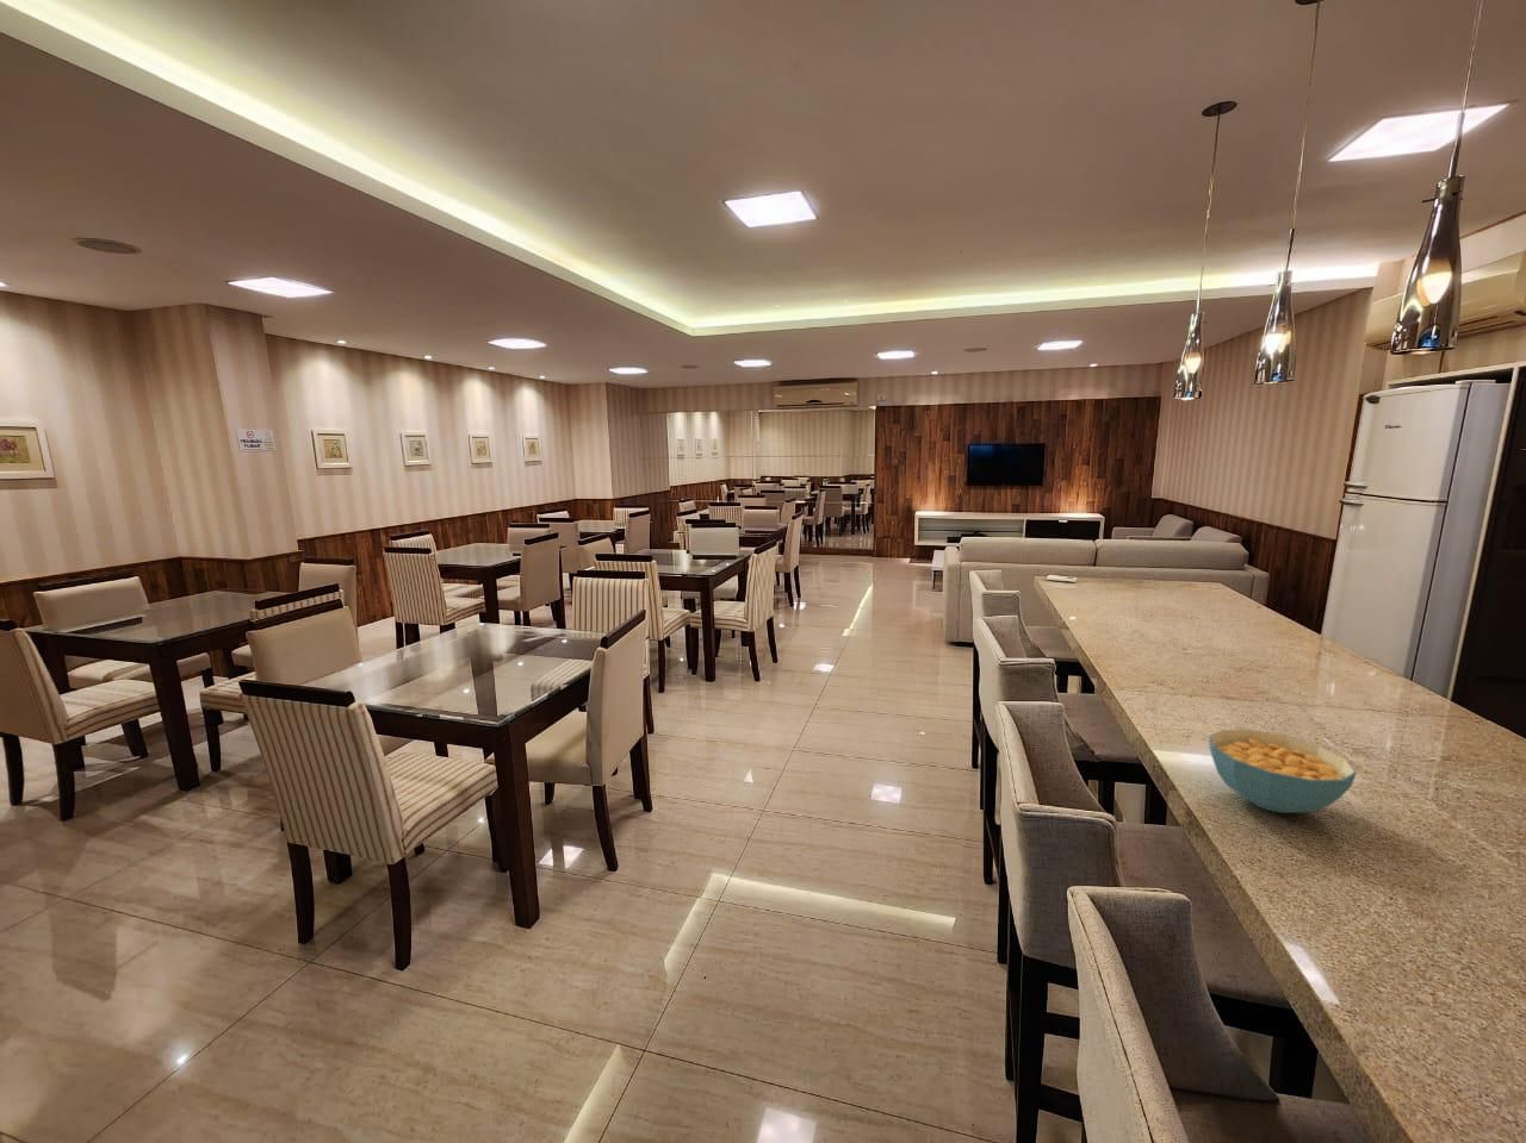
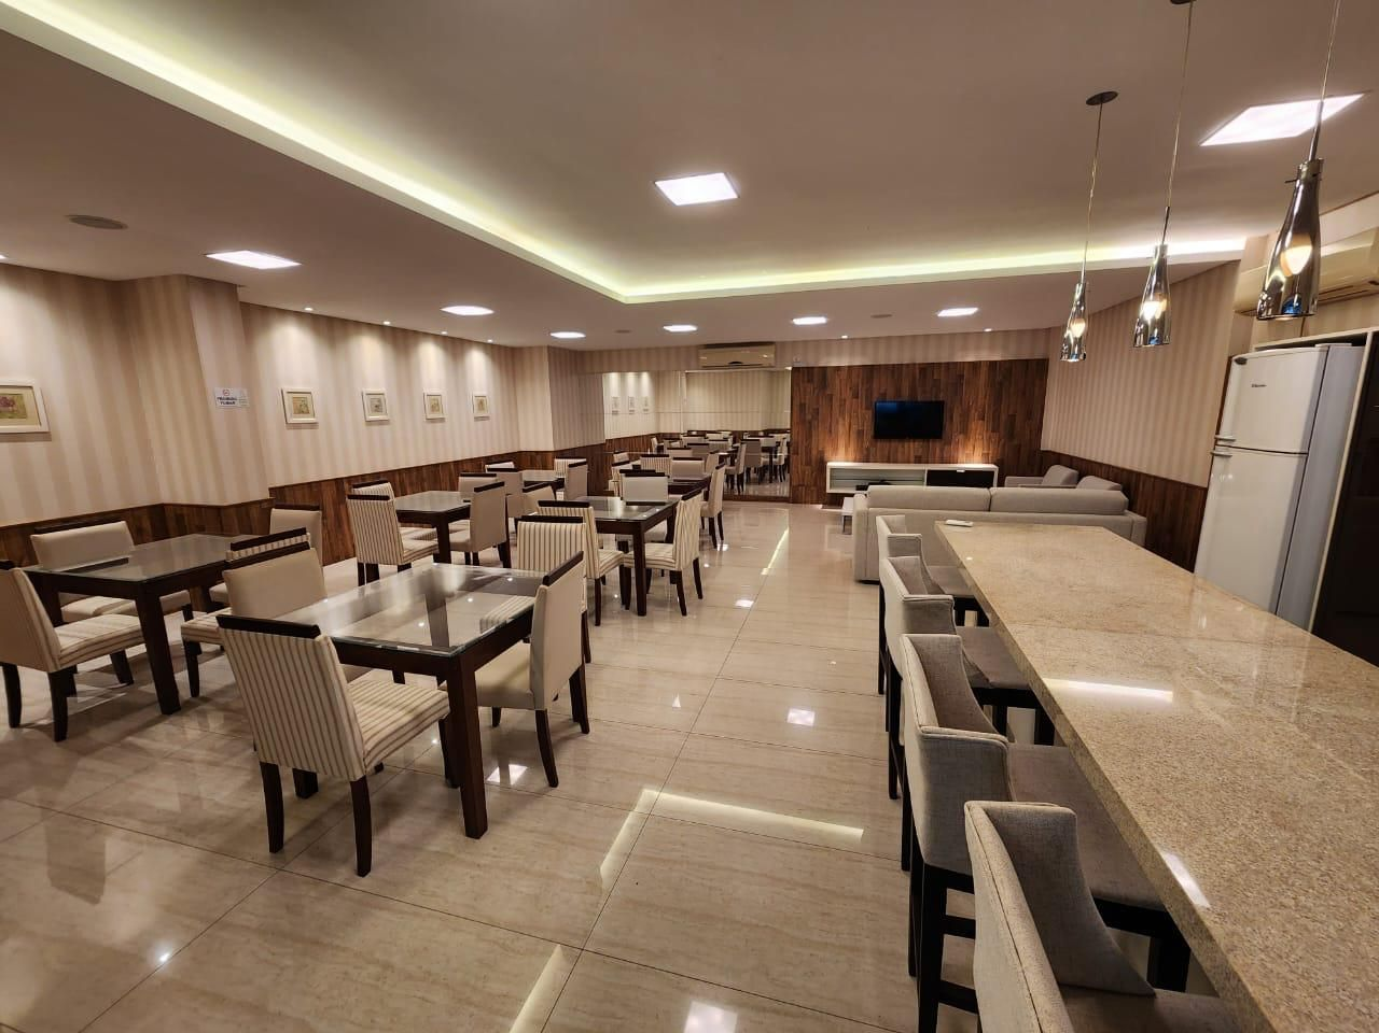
- cereal bowl [1208,729,1358,814]
